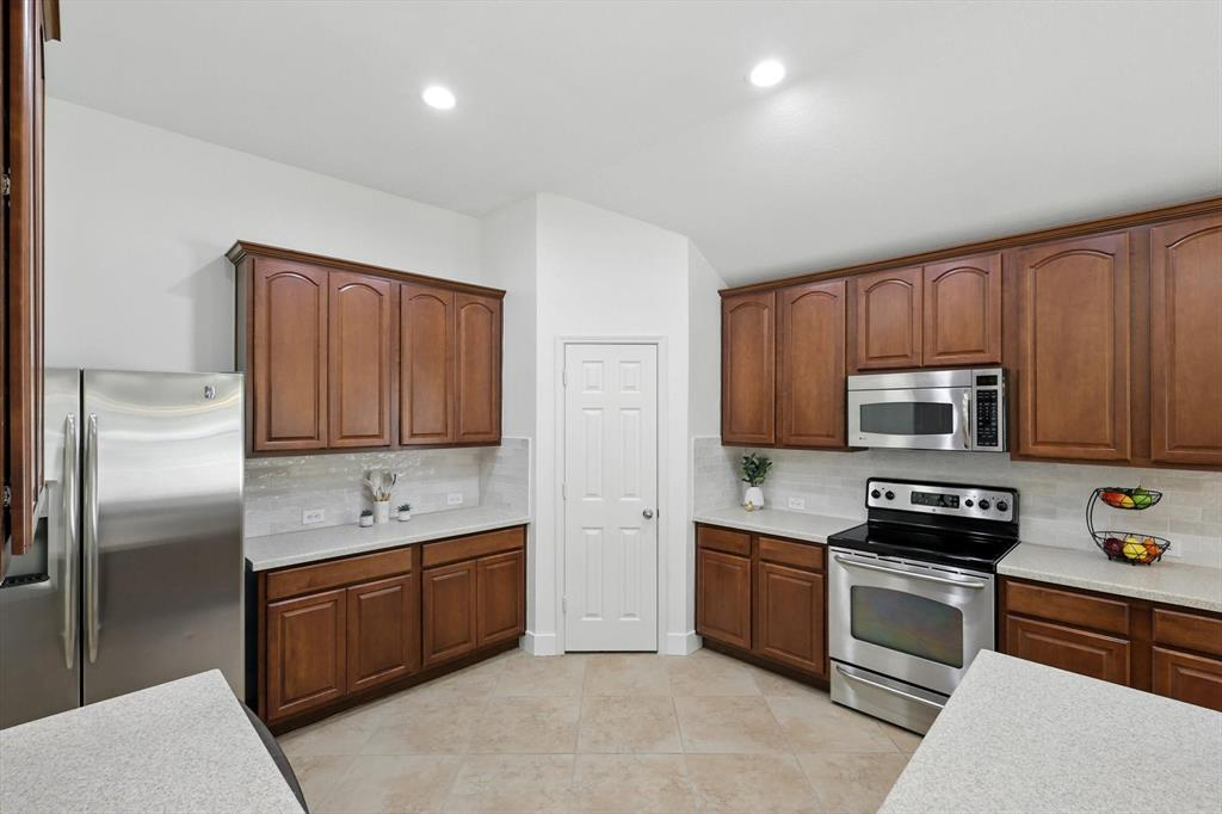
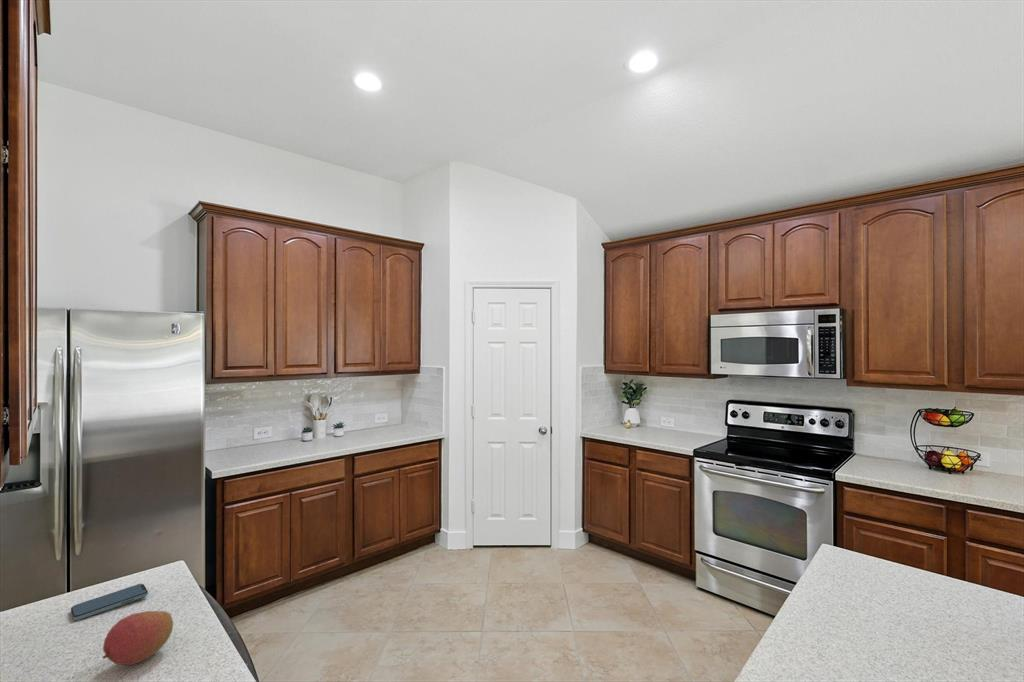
+ fruit [102,610,174,666]
+ smartphone [70,583,149,621]
